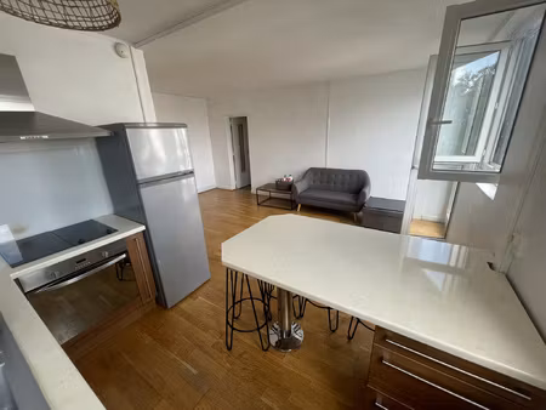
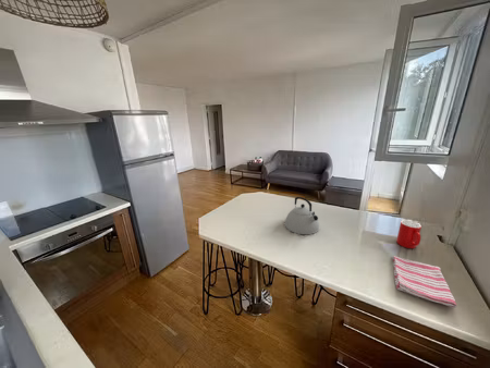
+ dish towel [392,255,458,309]
+ cup [395,219,422,249]
+ kettle [284,196,320,235]
